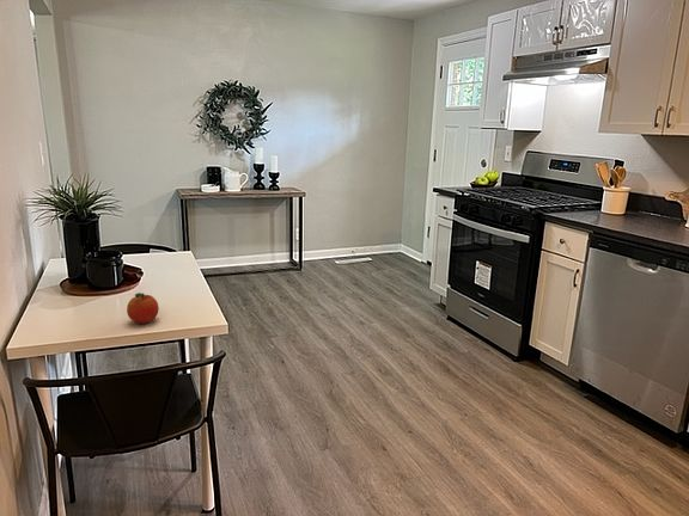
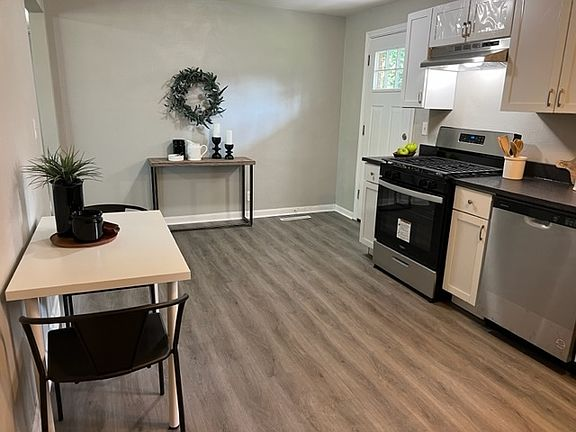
- fruit [126,291,160,325]
